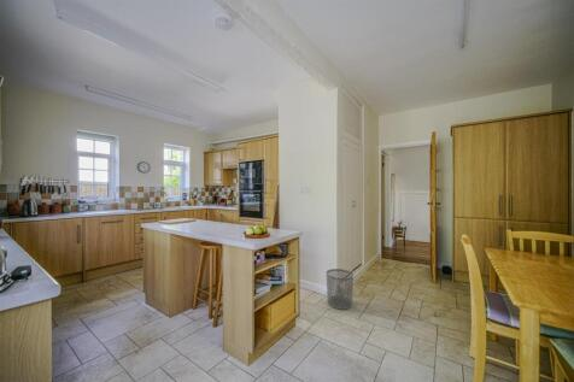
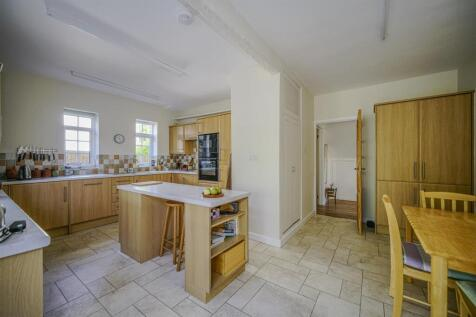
- waste bin [326,268,355,311]
